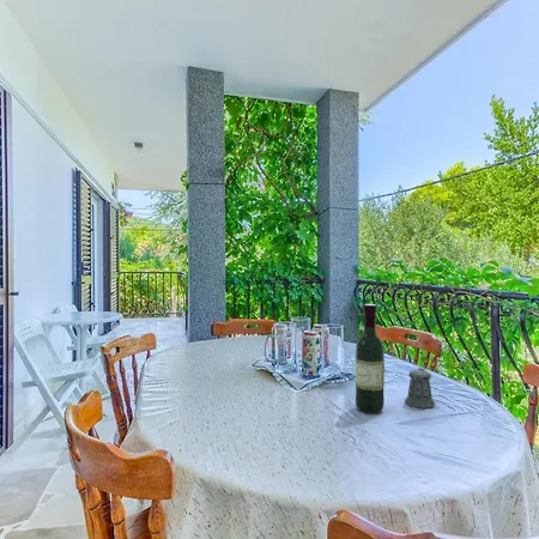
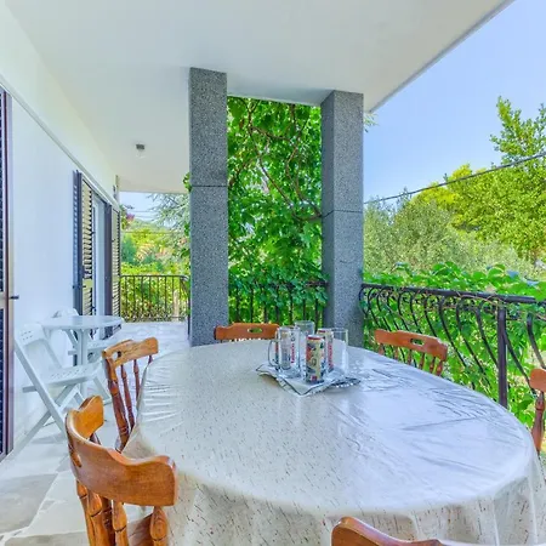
- pepper shaker [404,367,436,408]
- wine bottle [355,303,386,414]
